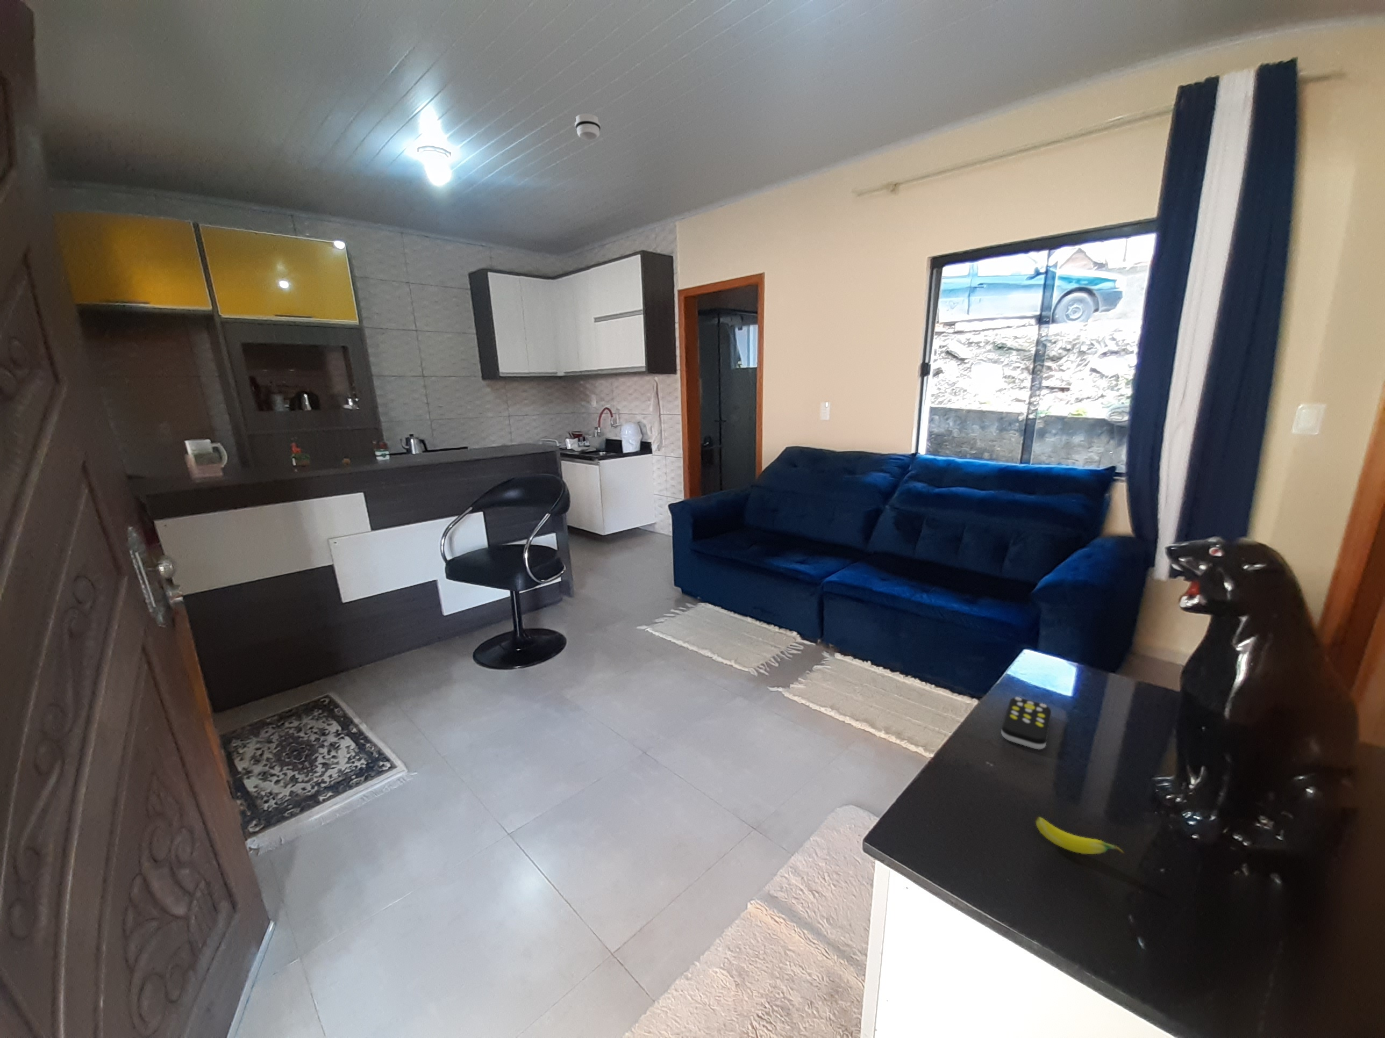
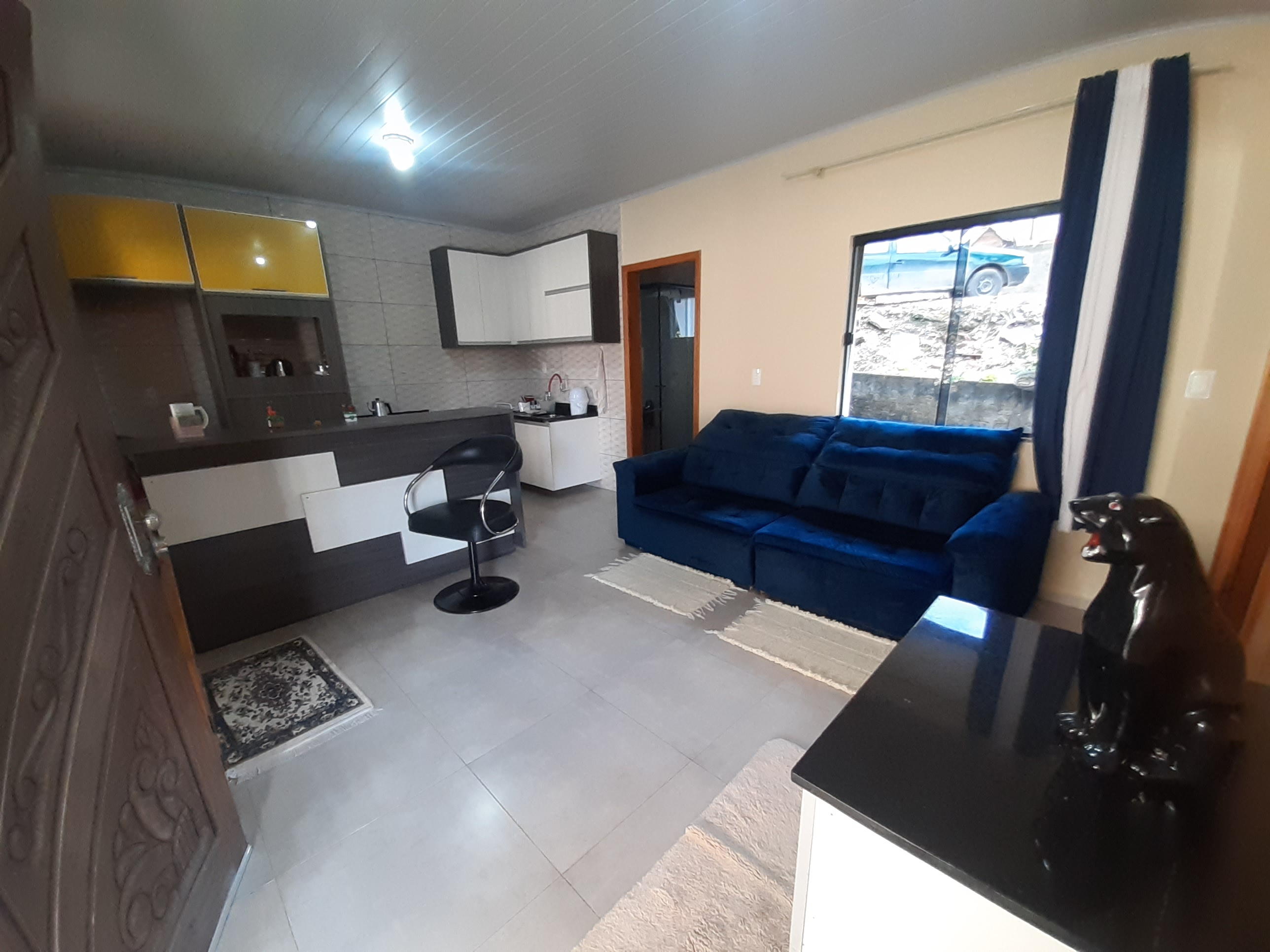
- remote control [1000,697,1051,750]
- smoke detector [575,112,601,141]
- fruit [1035,816,1125,855]
